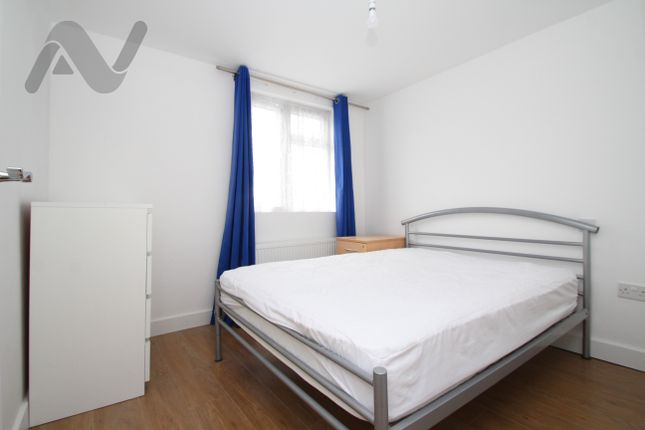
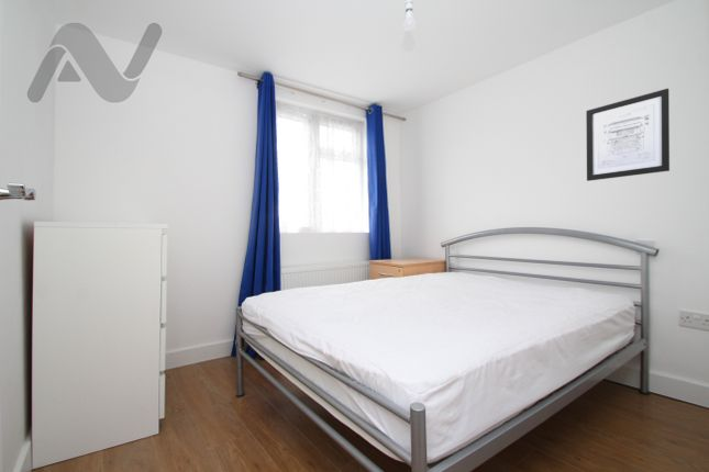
+ wall art [585,87,671,182]
